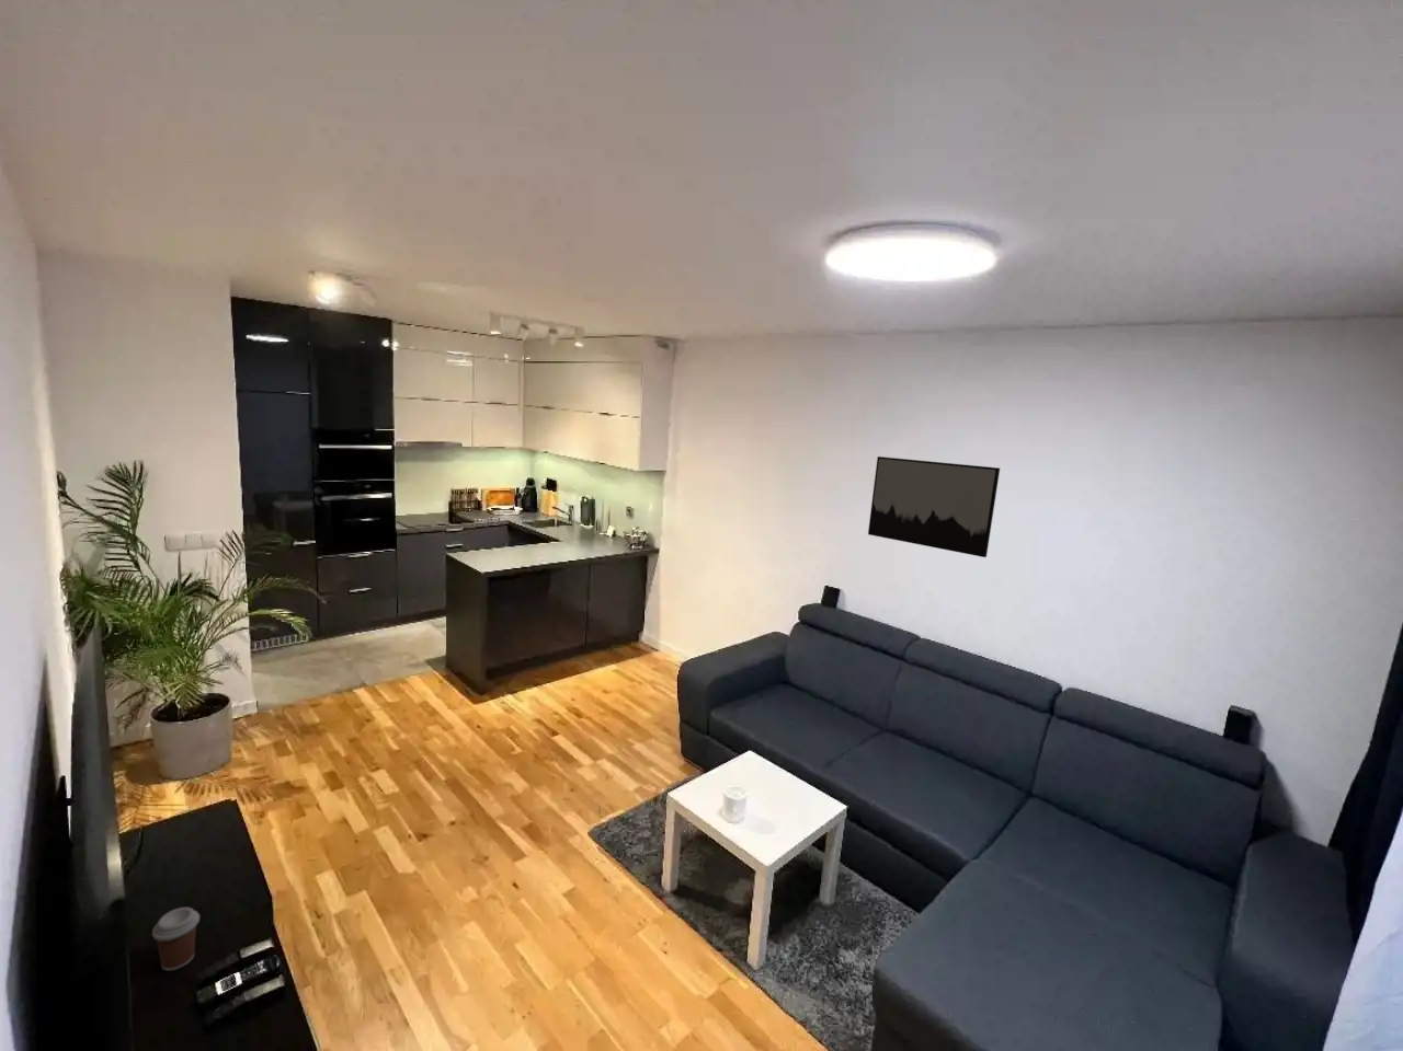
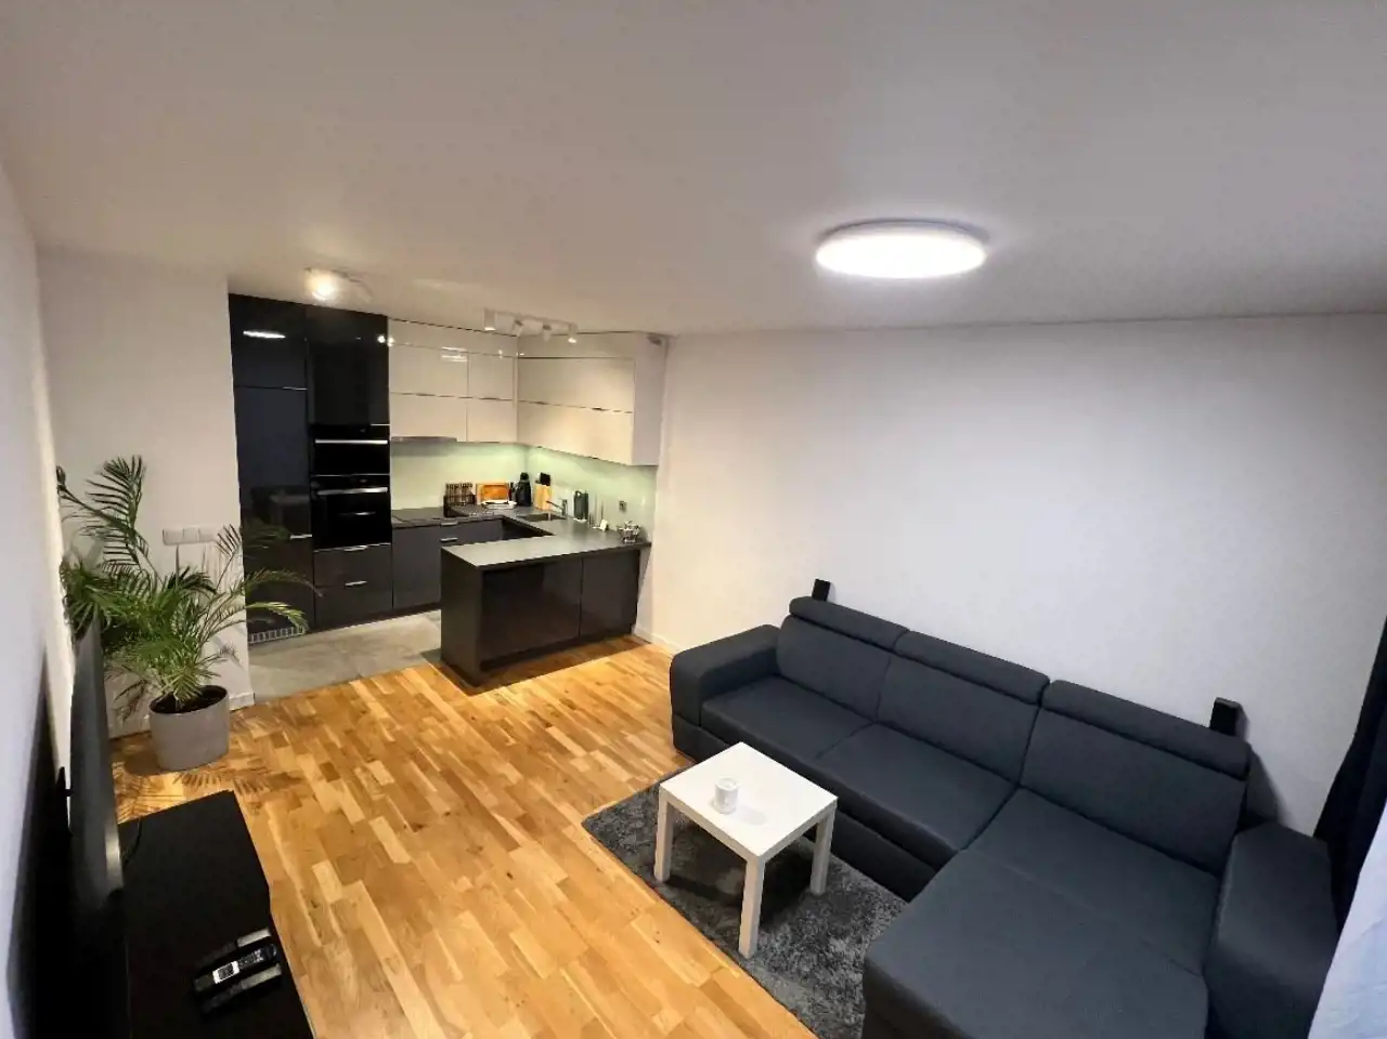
- coffee cup [151,906,201,973]
- wall art [867,456,1001,559]
